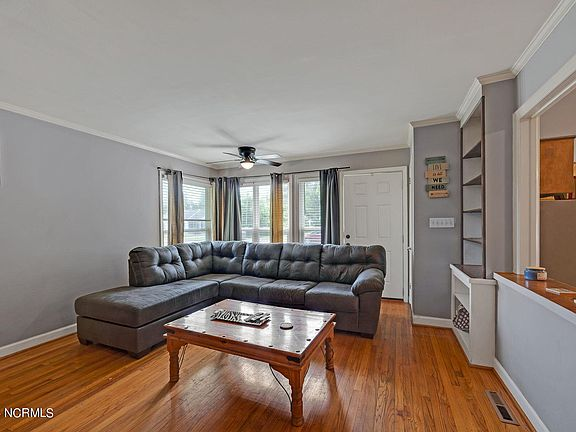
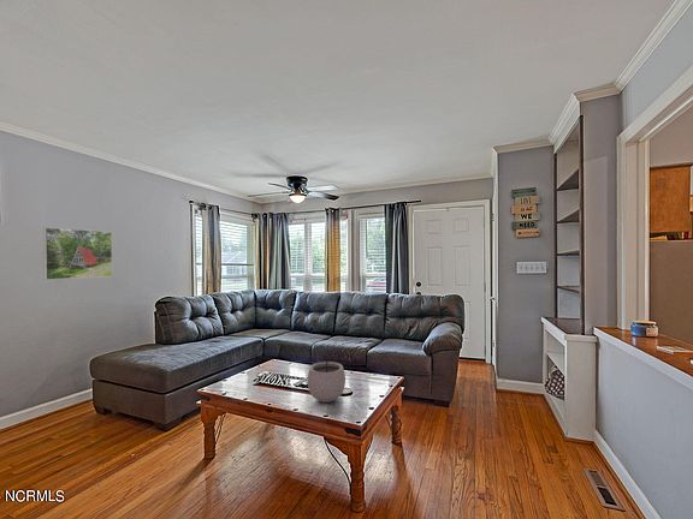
+ plant pot [306,354,346,404]
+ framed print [42,226,113,281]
